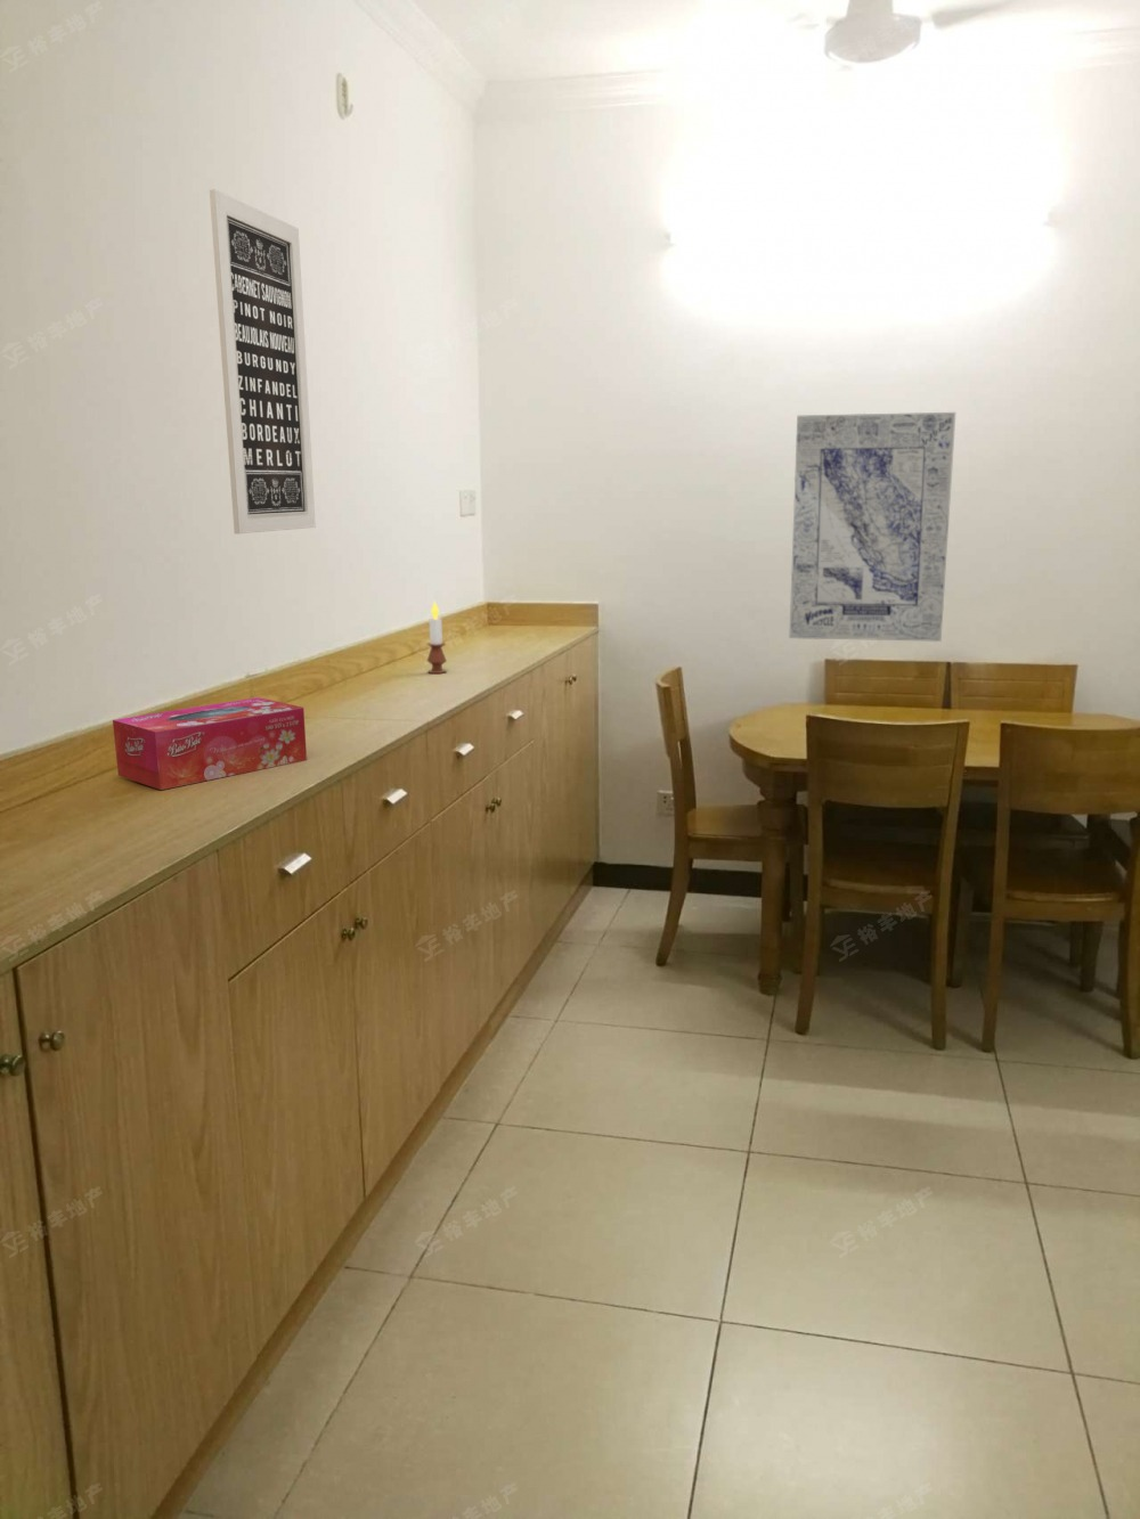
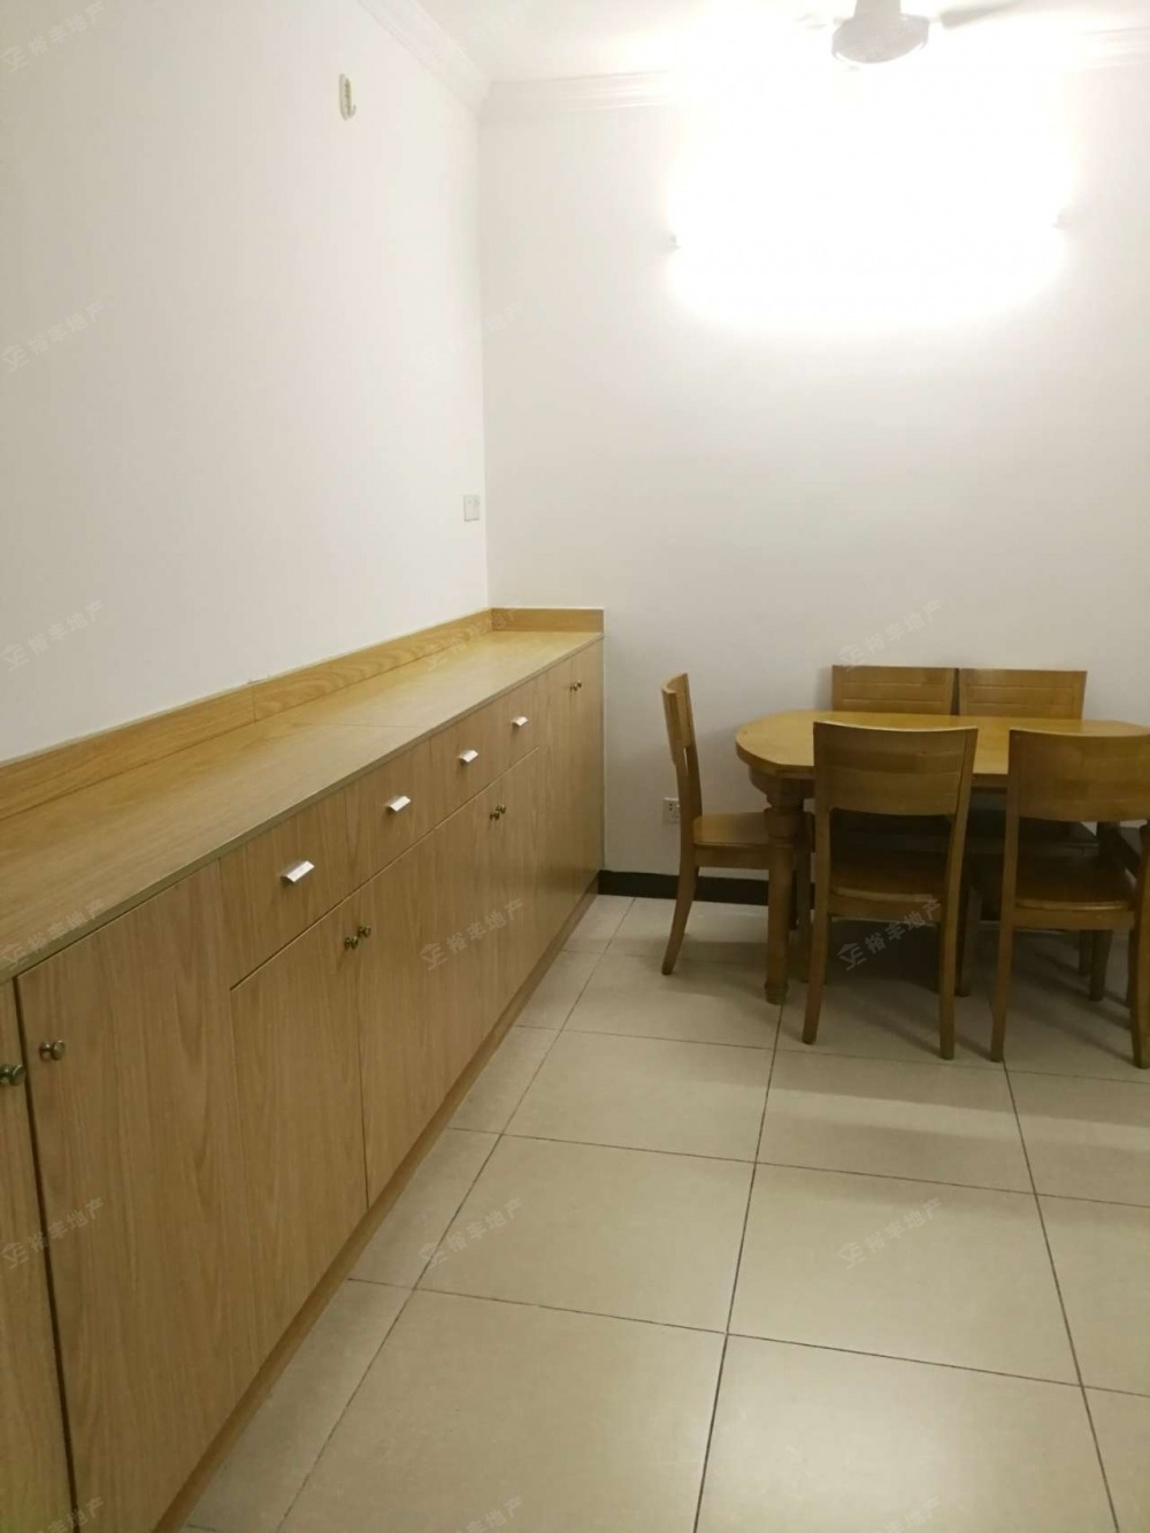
- tissue box [111,697,308,791]
- wall art [208,188,317,534]
- candle [426,600,448,675]
- wall art [788,412,957,643]
